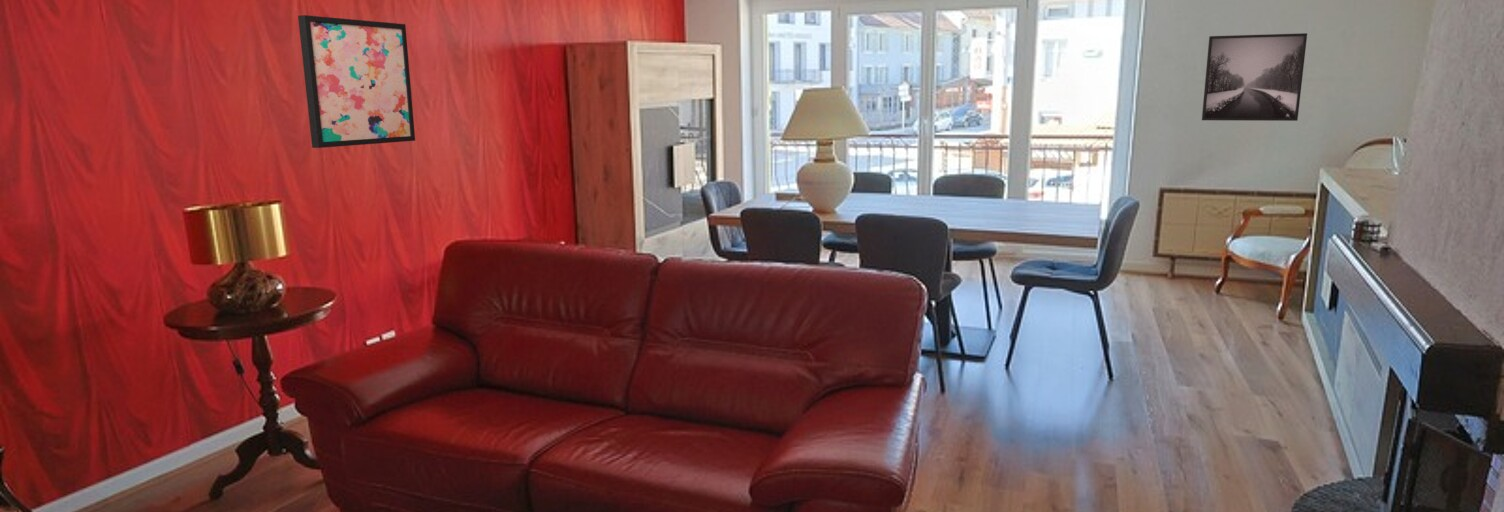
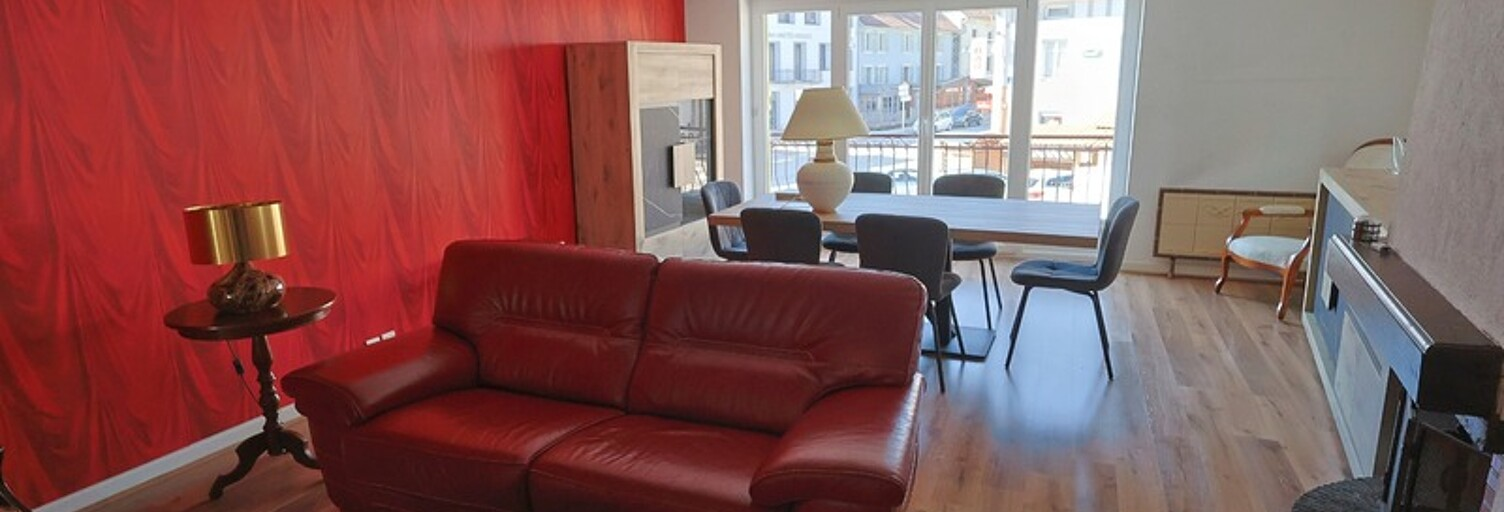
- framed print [1201,32,1308,122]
- wall art [297,14,416,149]
